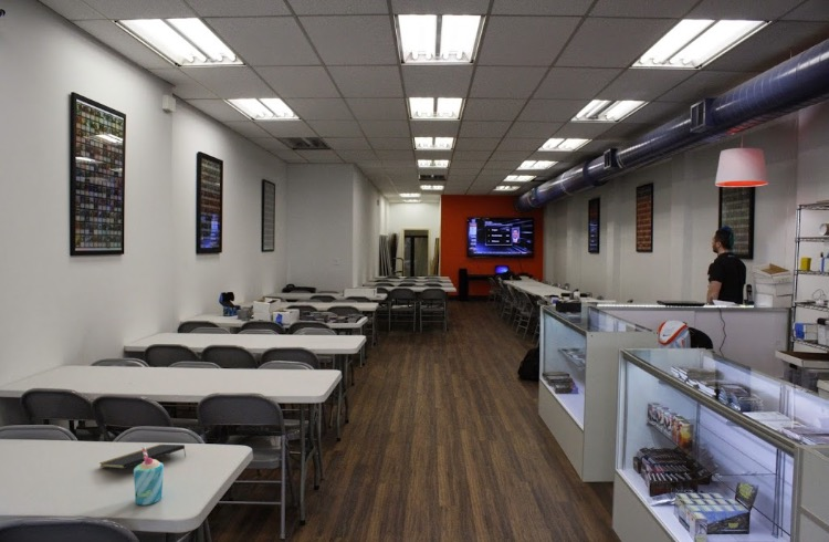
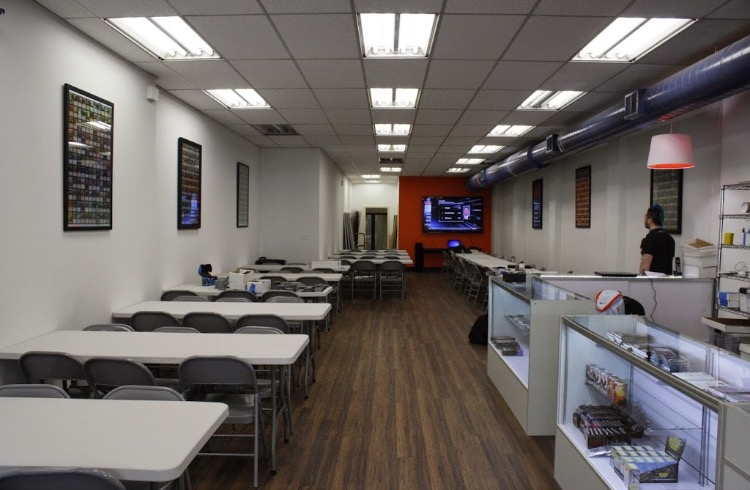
- milkshake [133,446,165,505]
- notepad [98,444,187,470]
